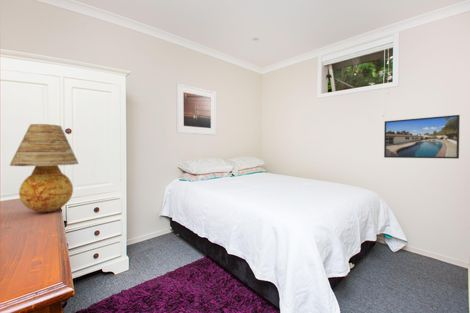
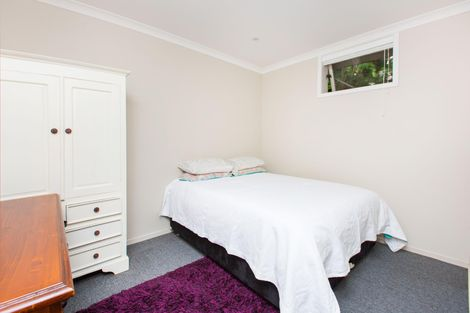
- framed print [383,114,461,160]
- table lamp [8,123,80,213]
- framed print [175,83,217,136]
